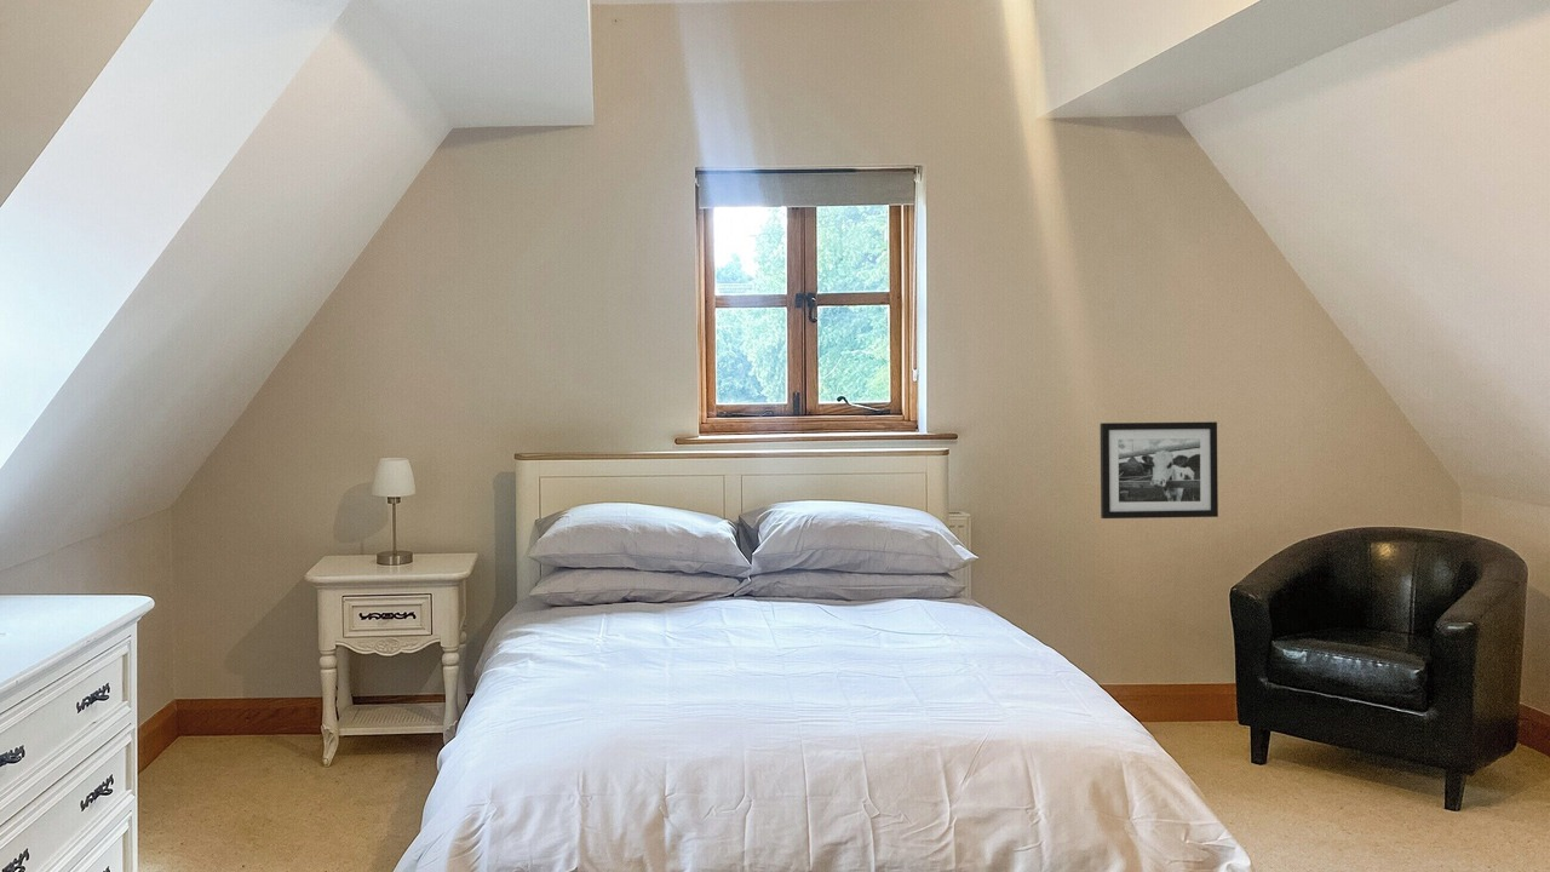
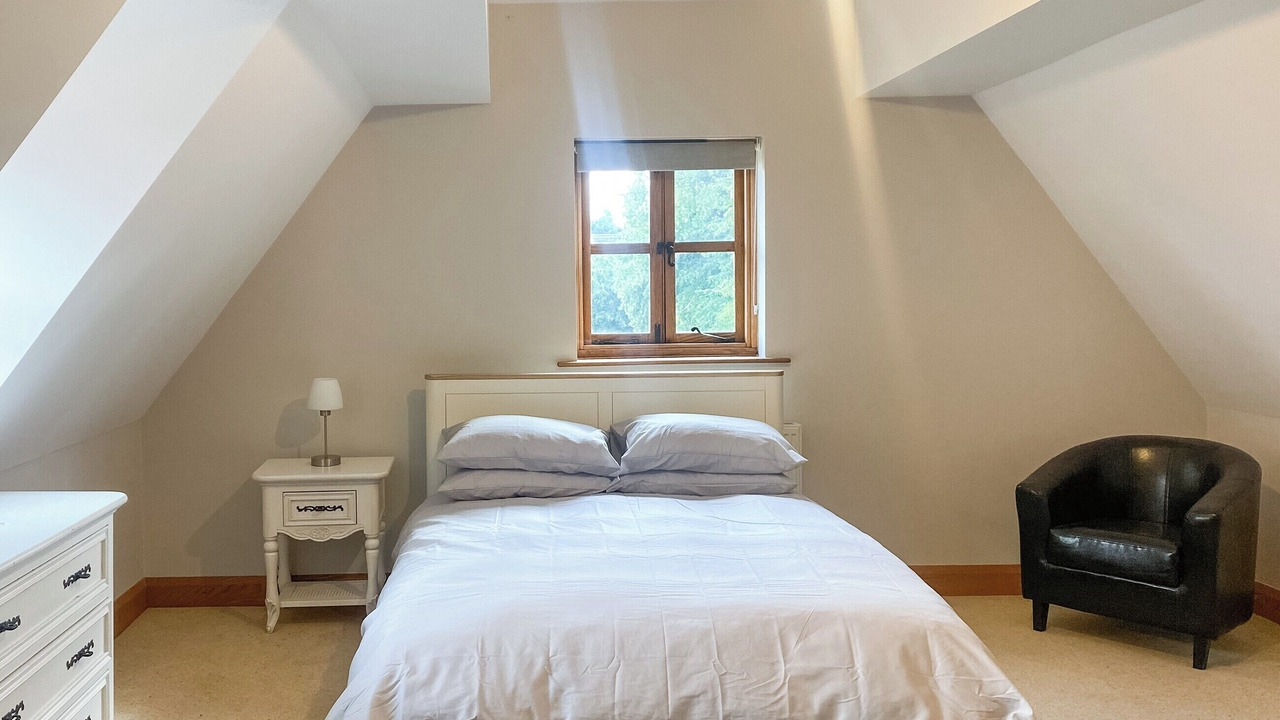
- picture frame [1100,420,1219,520]
